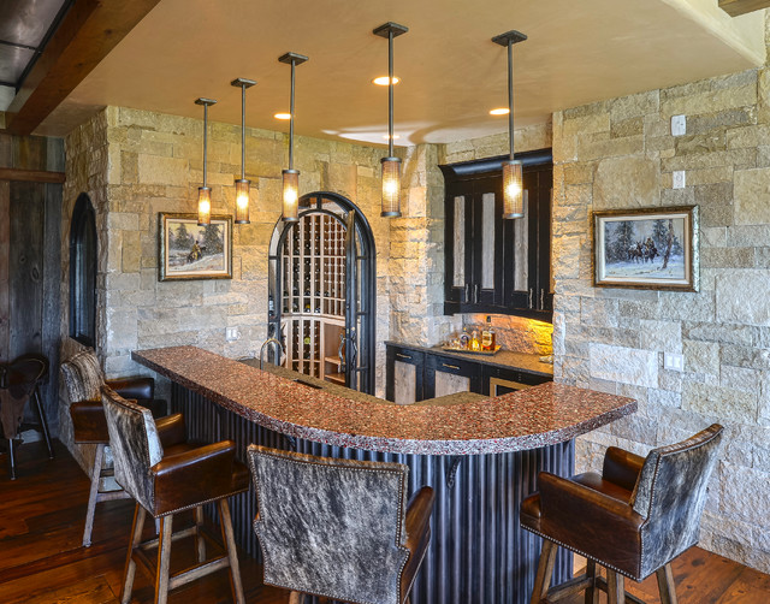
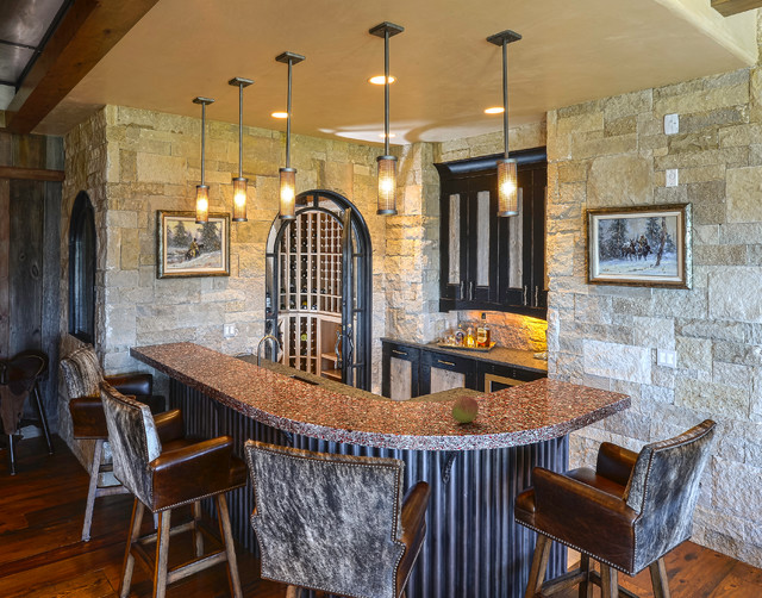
+ fruit [450,394,480,424]
